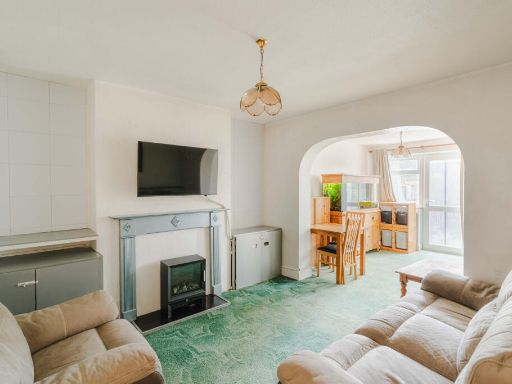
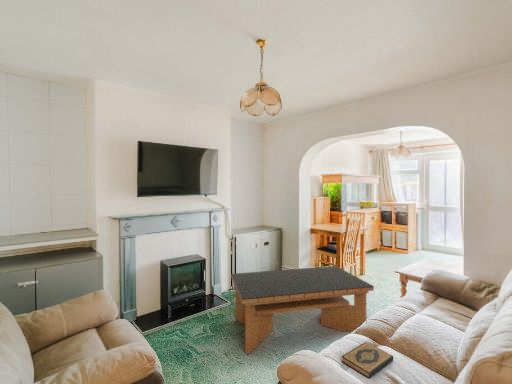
+ coffee table [230,265,375,355]
+ hardback book [340,341,394,379]
